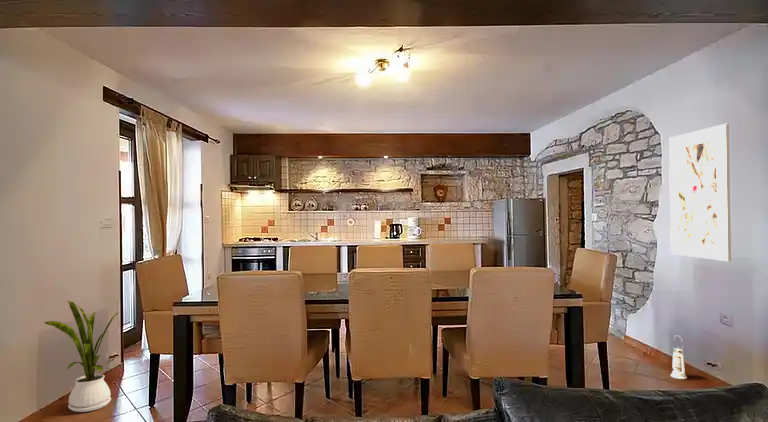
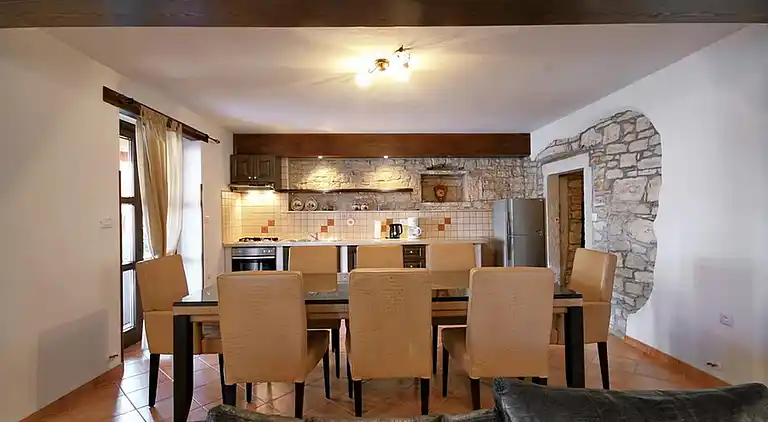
- lantern [670,334,688,380]
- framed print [668,123,732,262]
- house plant [43,300,120,413]
